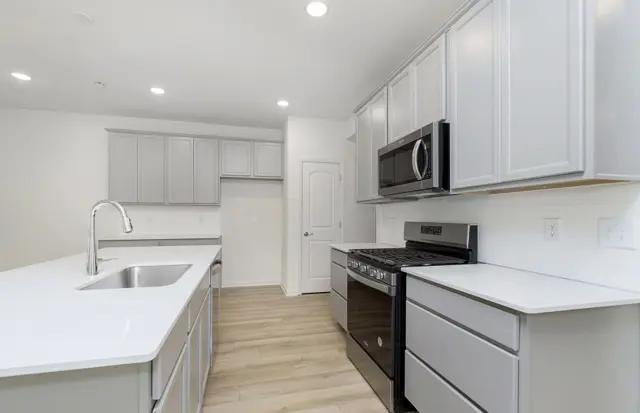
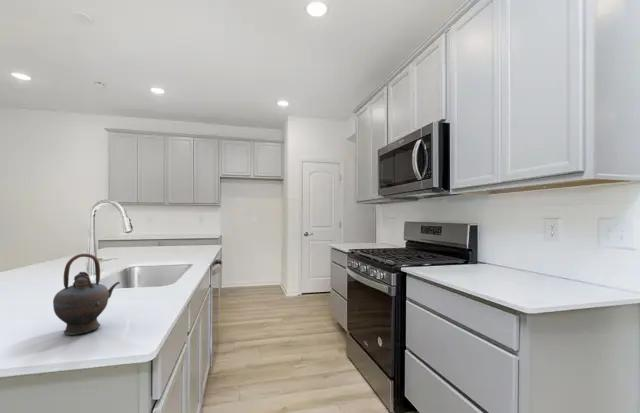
+ teapot [52,252,121,336]
